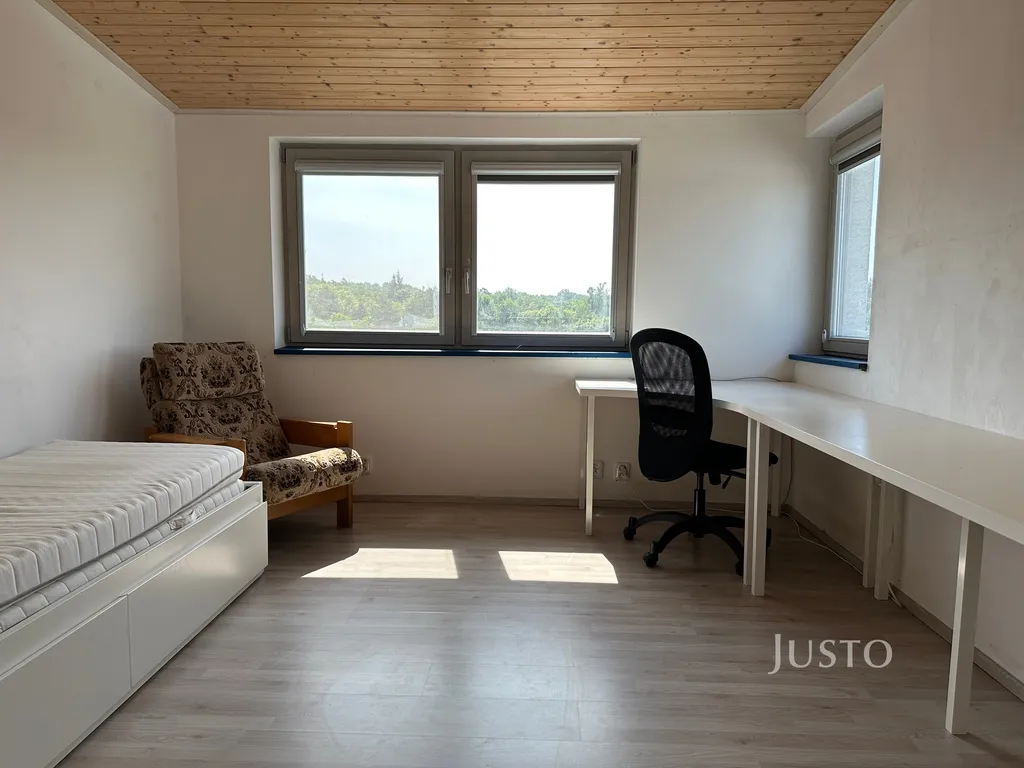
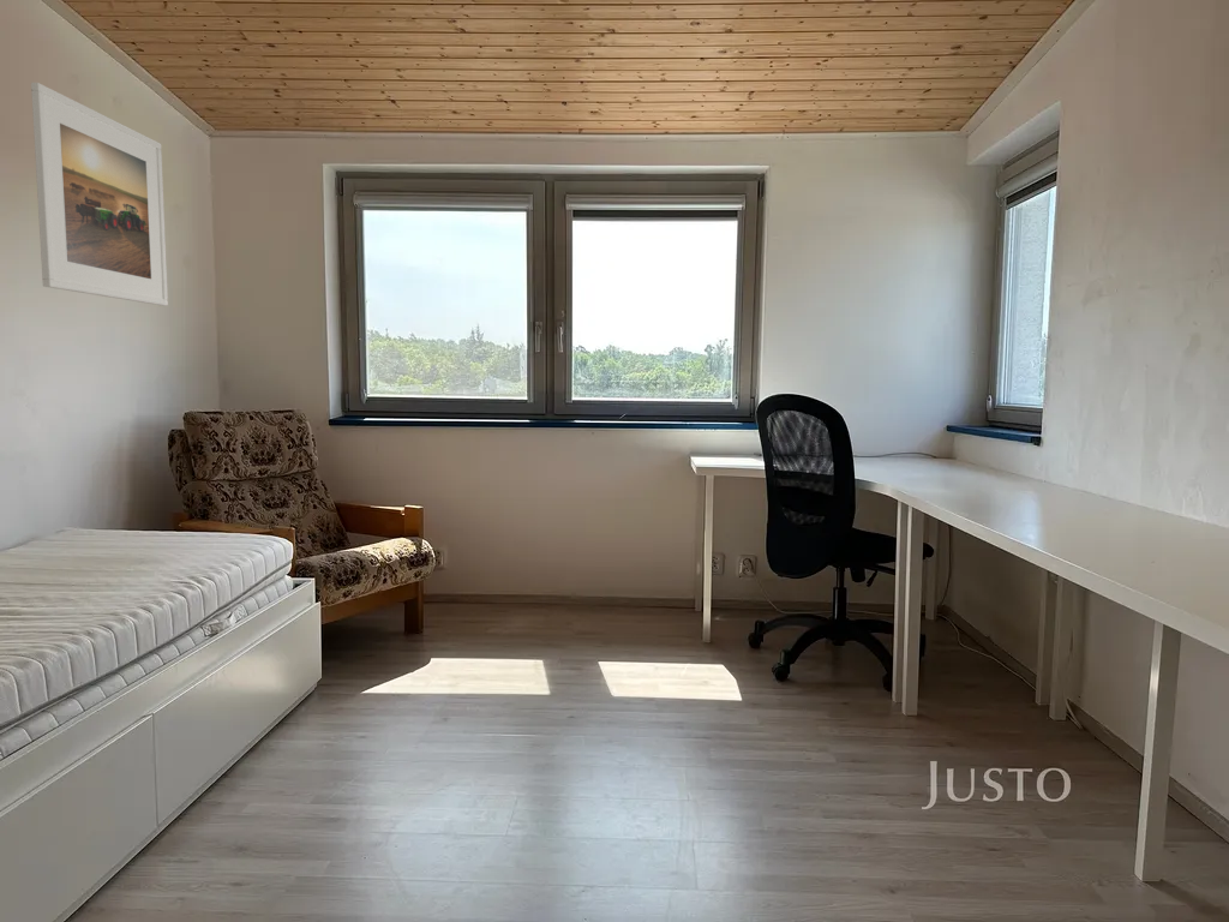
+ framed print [30,82,169,307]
